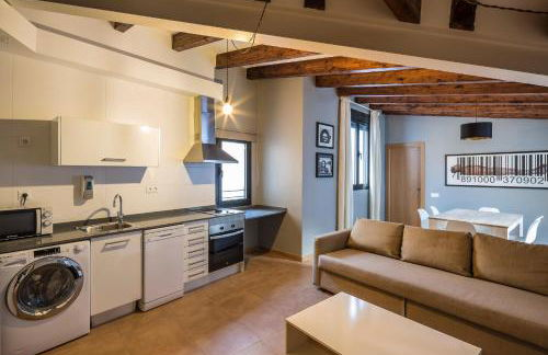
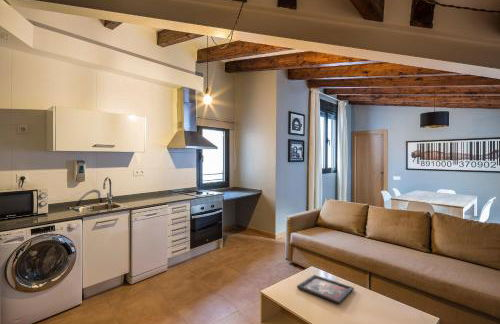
+ decorative tray [296,274,355,305]
